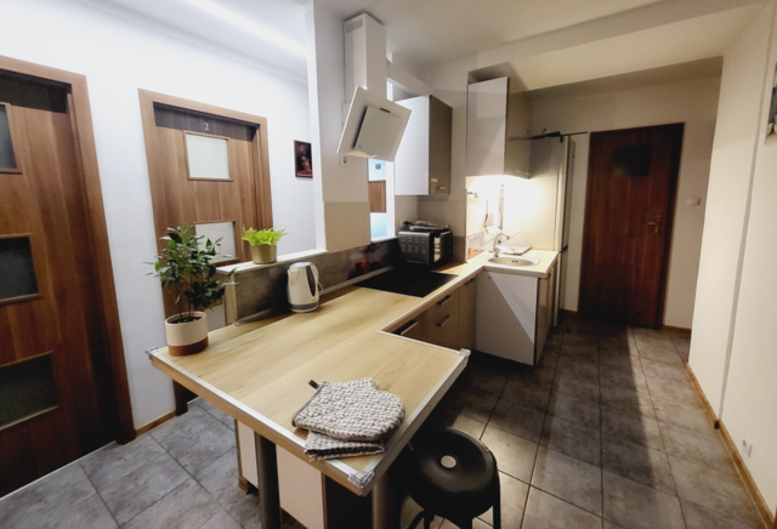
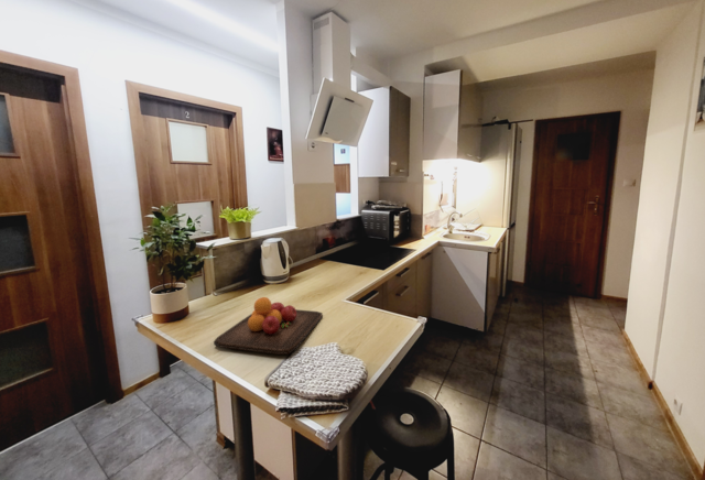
+ chopping board [213,296,323,356]
